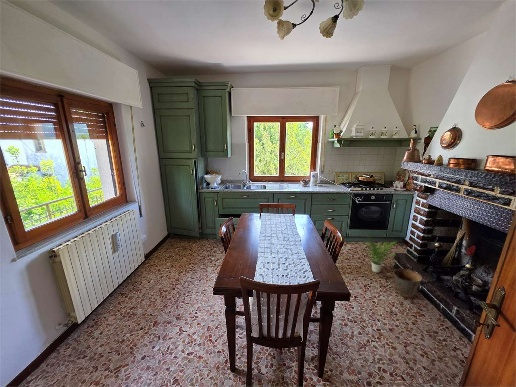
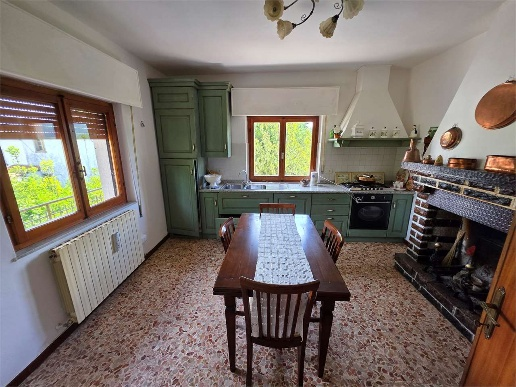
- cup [392,268,423,299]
- potted plant [360,232,397,274]
